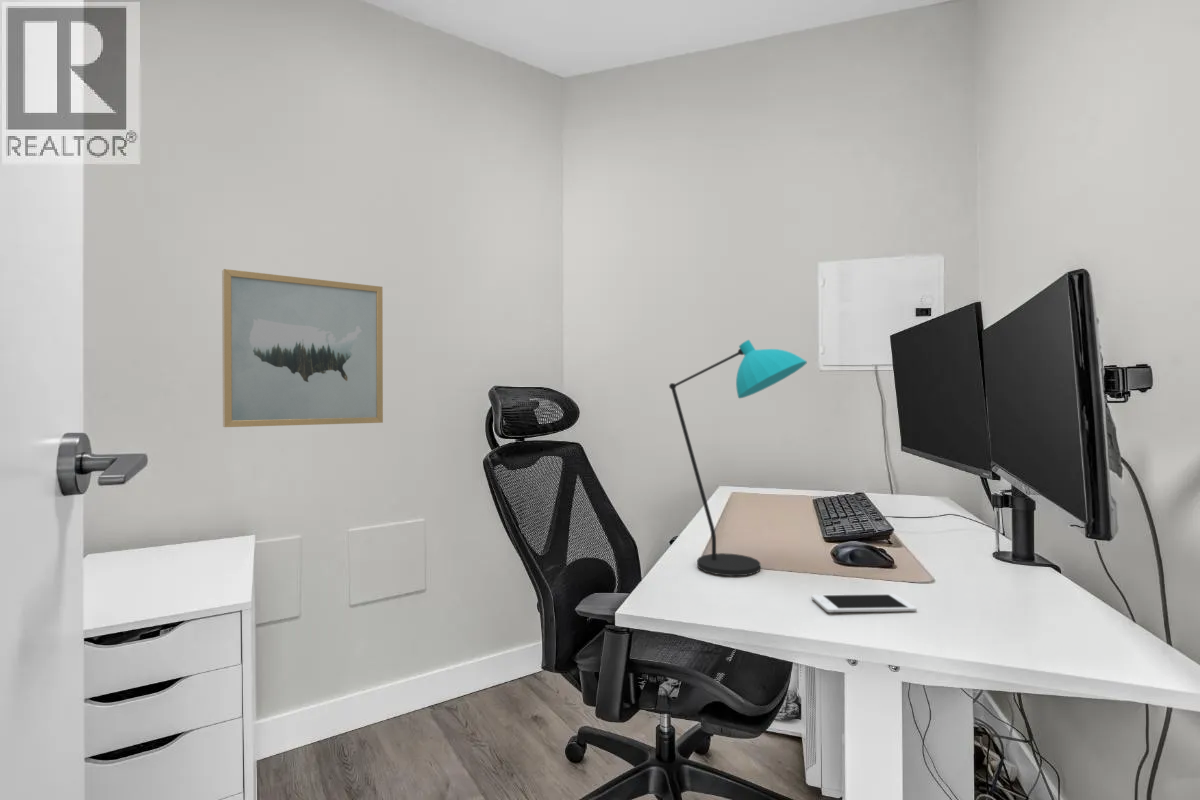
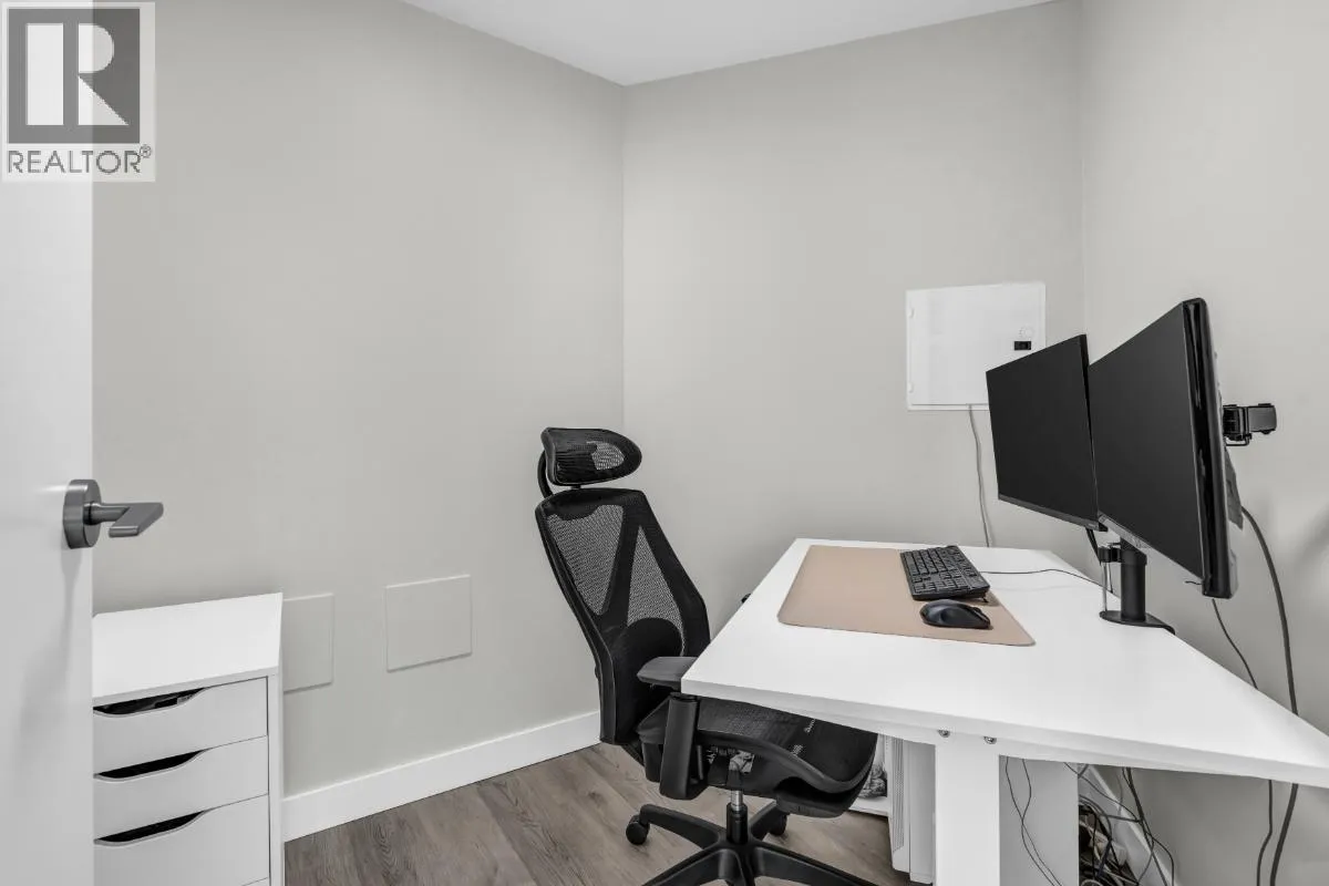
- desk lamp [668,339,808,577]
- cell phone [811,593,918,613]
- wall art [221,268,384,428]
